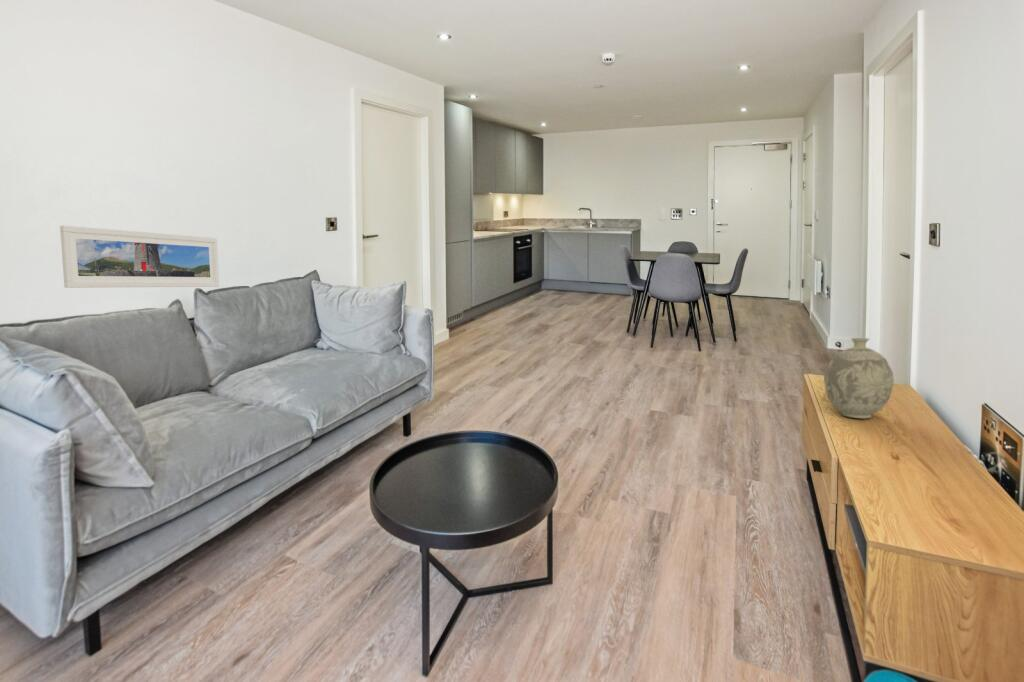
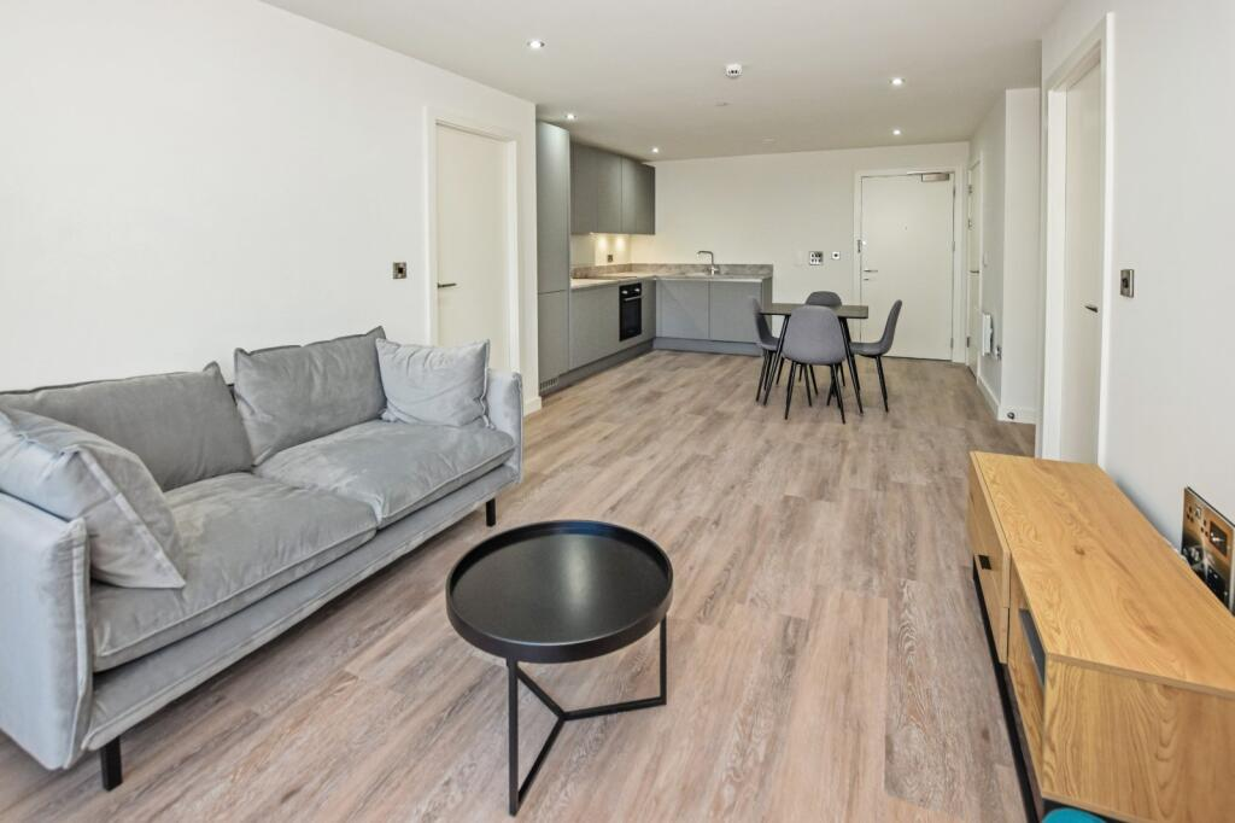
- decorative vase [823,337,895,419]
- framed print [59,225,220,289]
